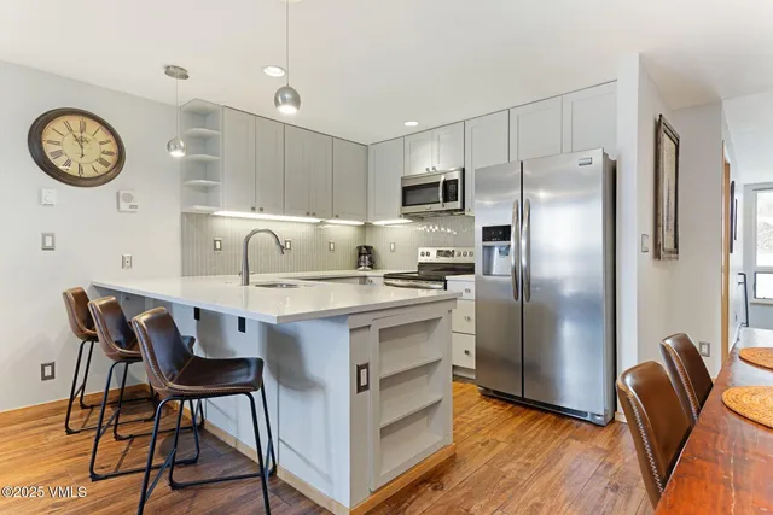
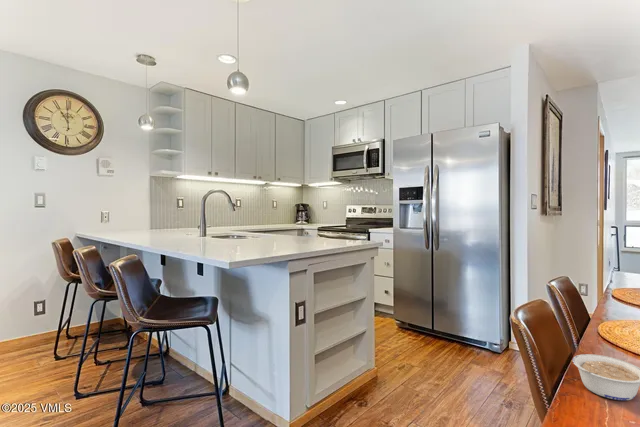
+ legume [572,353,640,402]
